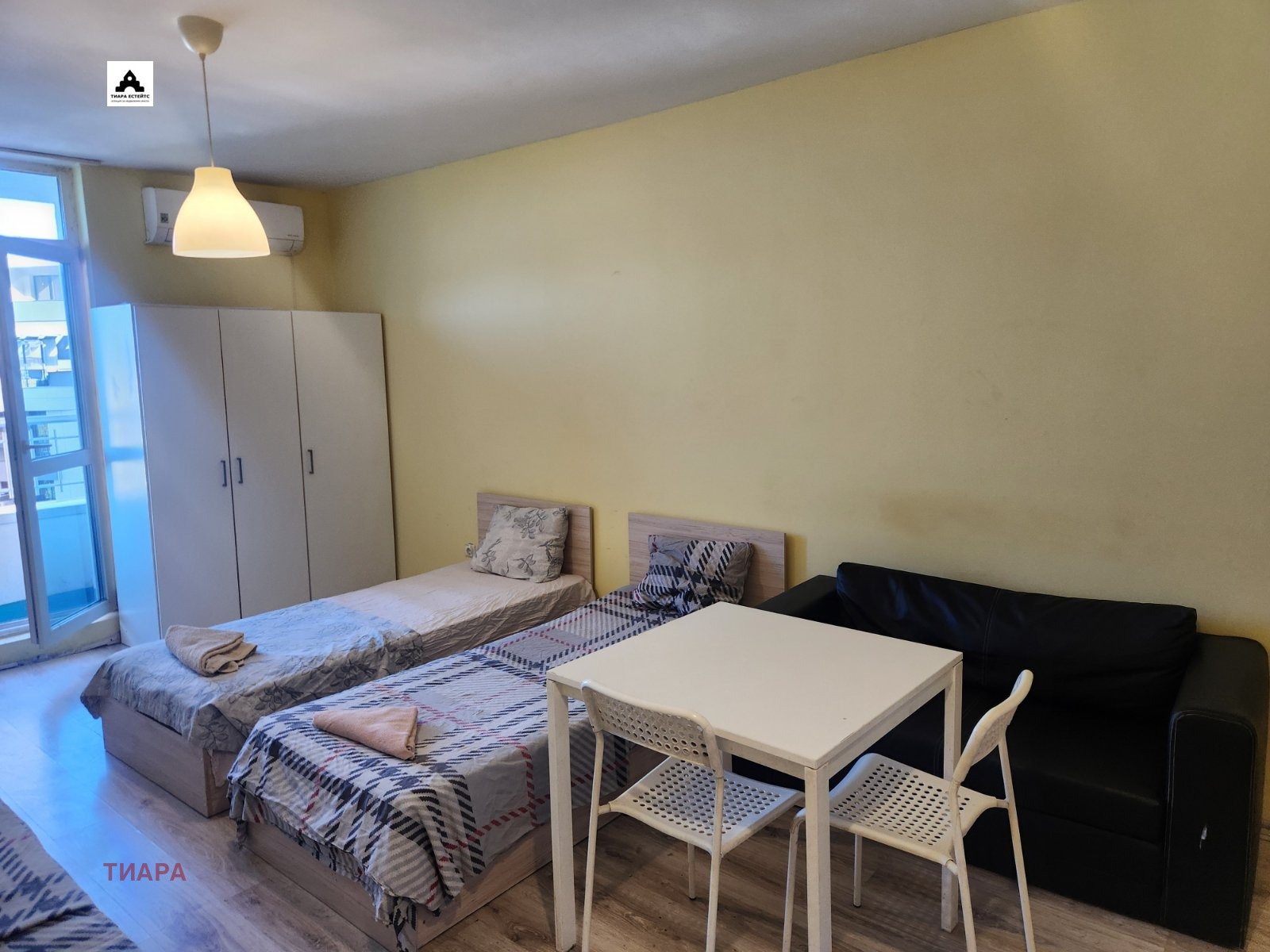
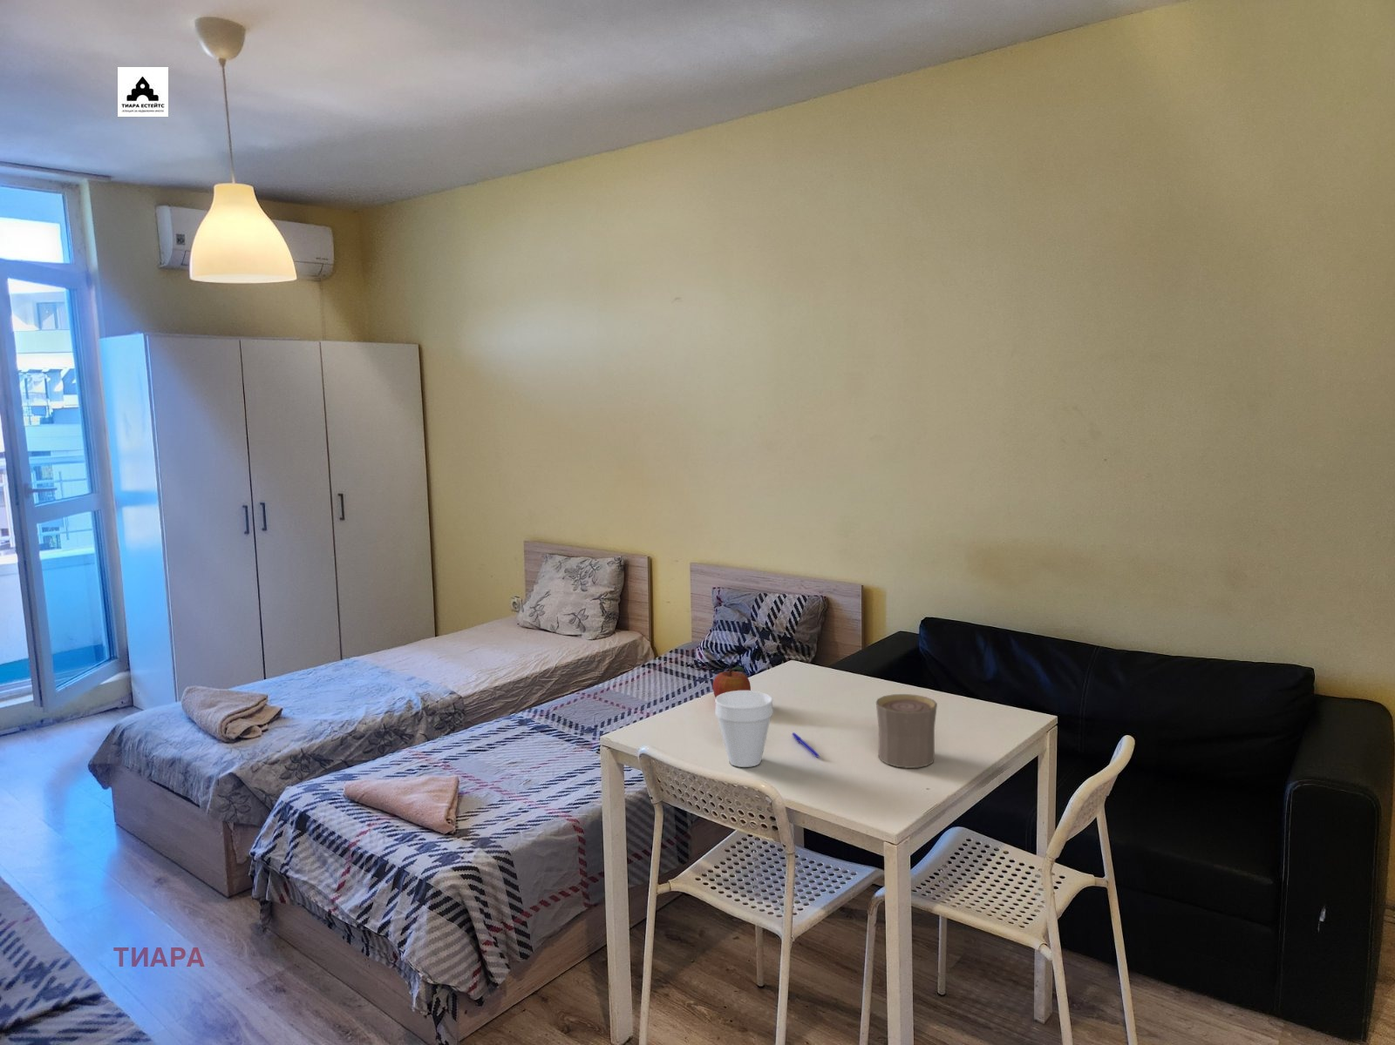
+ cup [714,689,774,768]
+ pen [792,731,821,759]
+ cup [875,693,938,769]
+ fruit [712,666,751,698]
